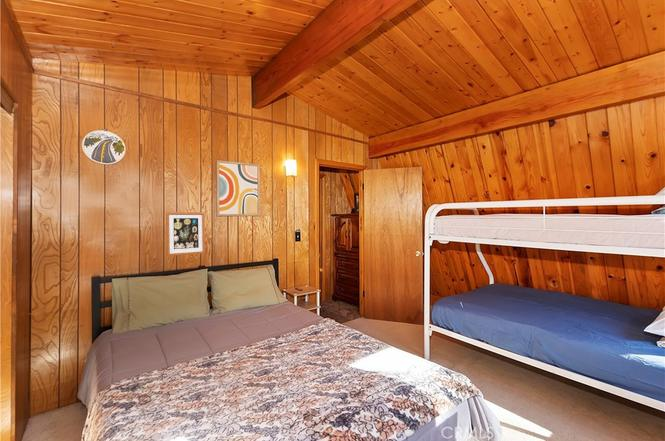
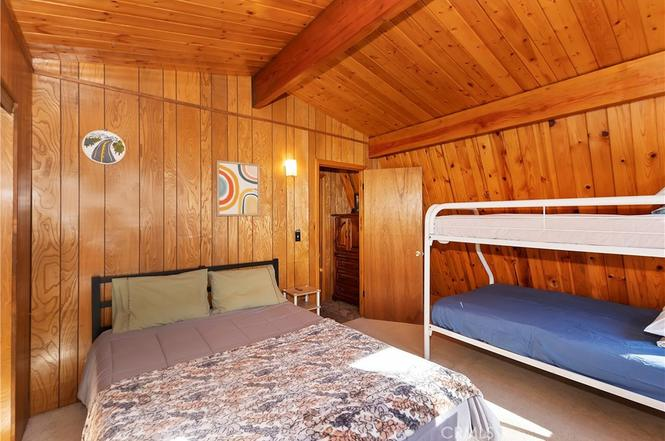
- wall art [165,211,206,257]
